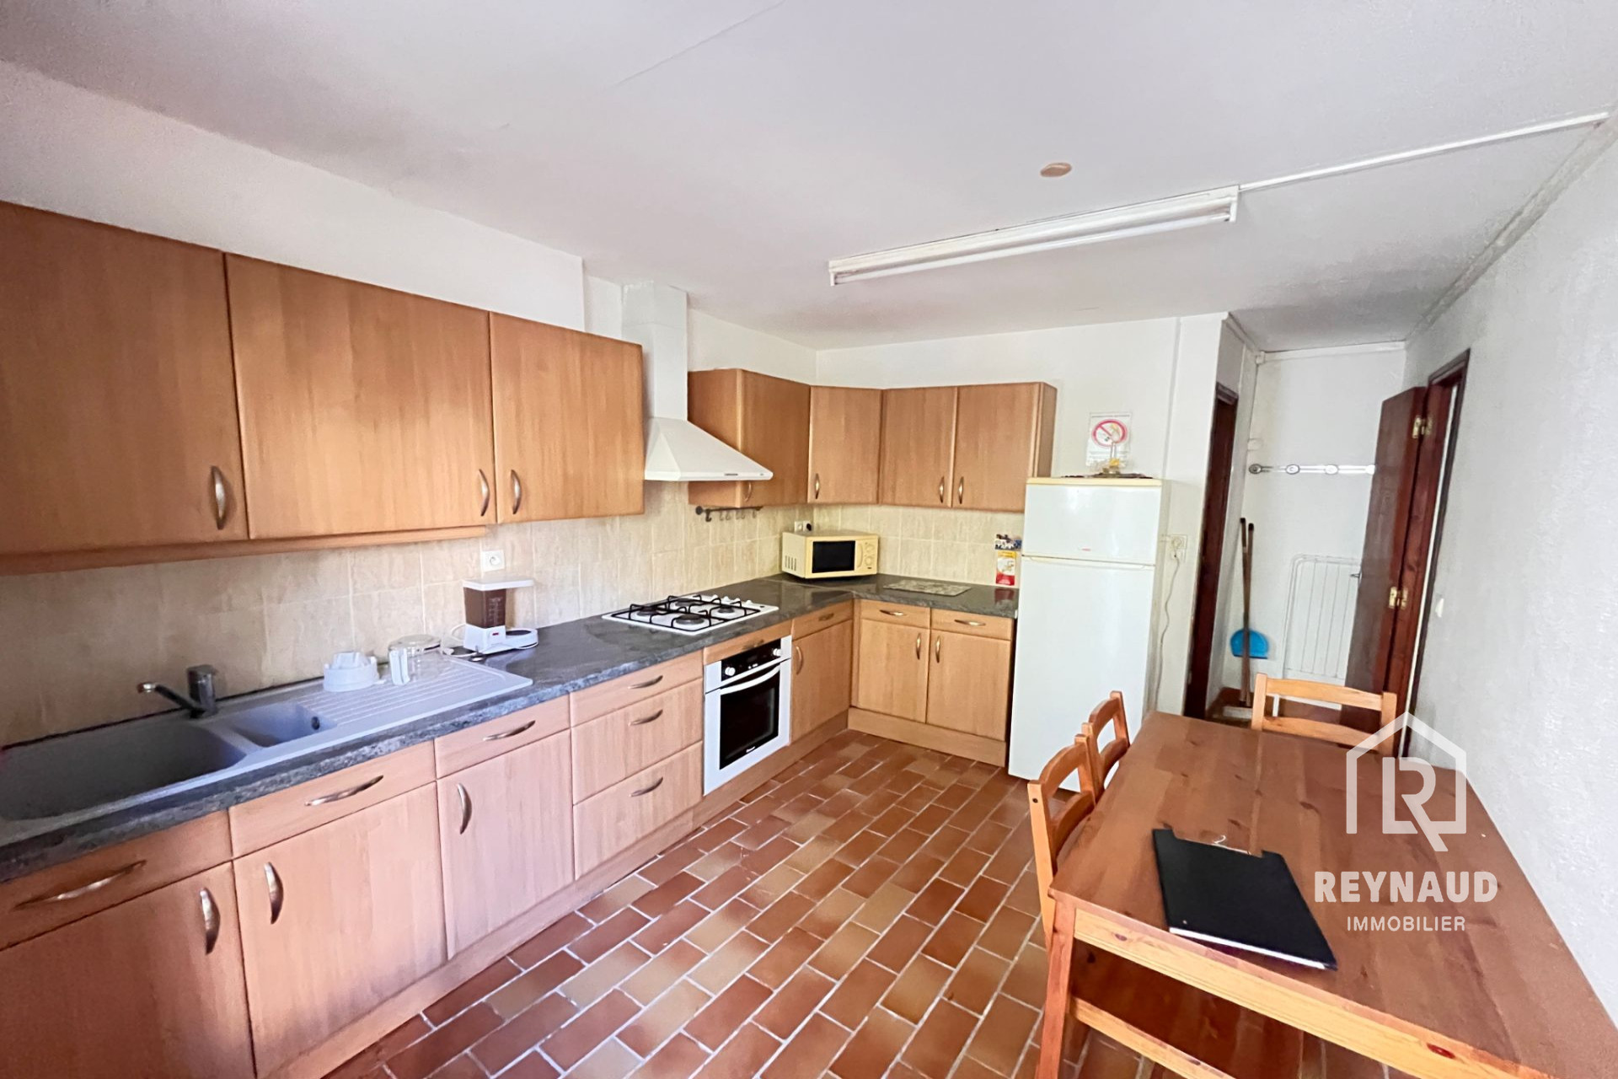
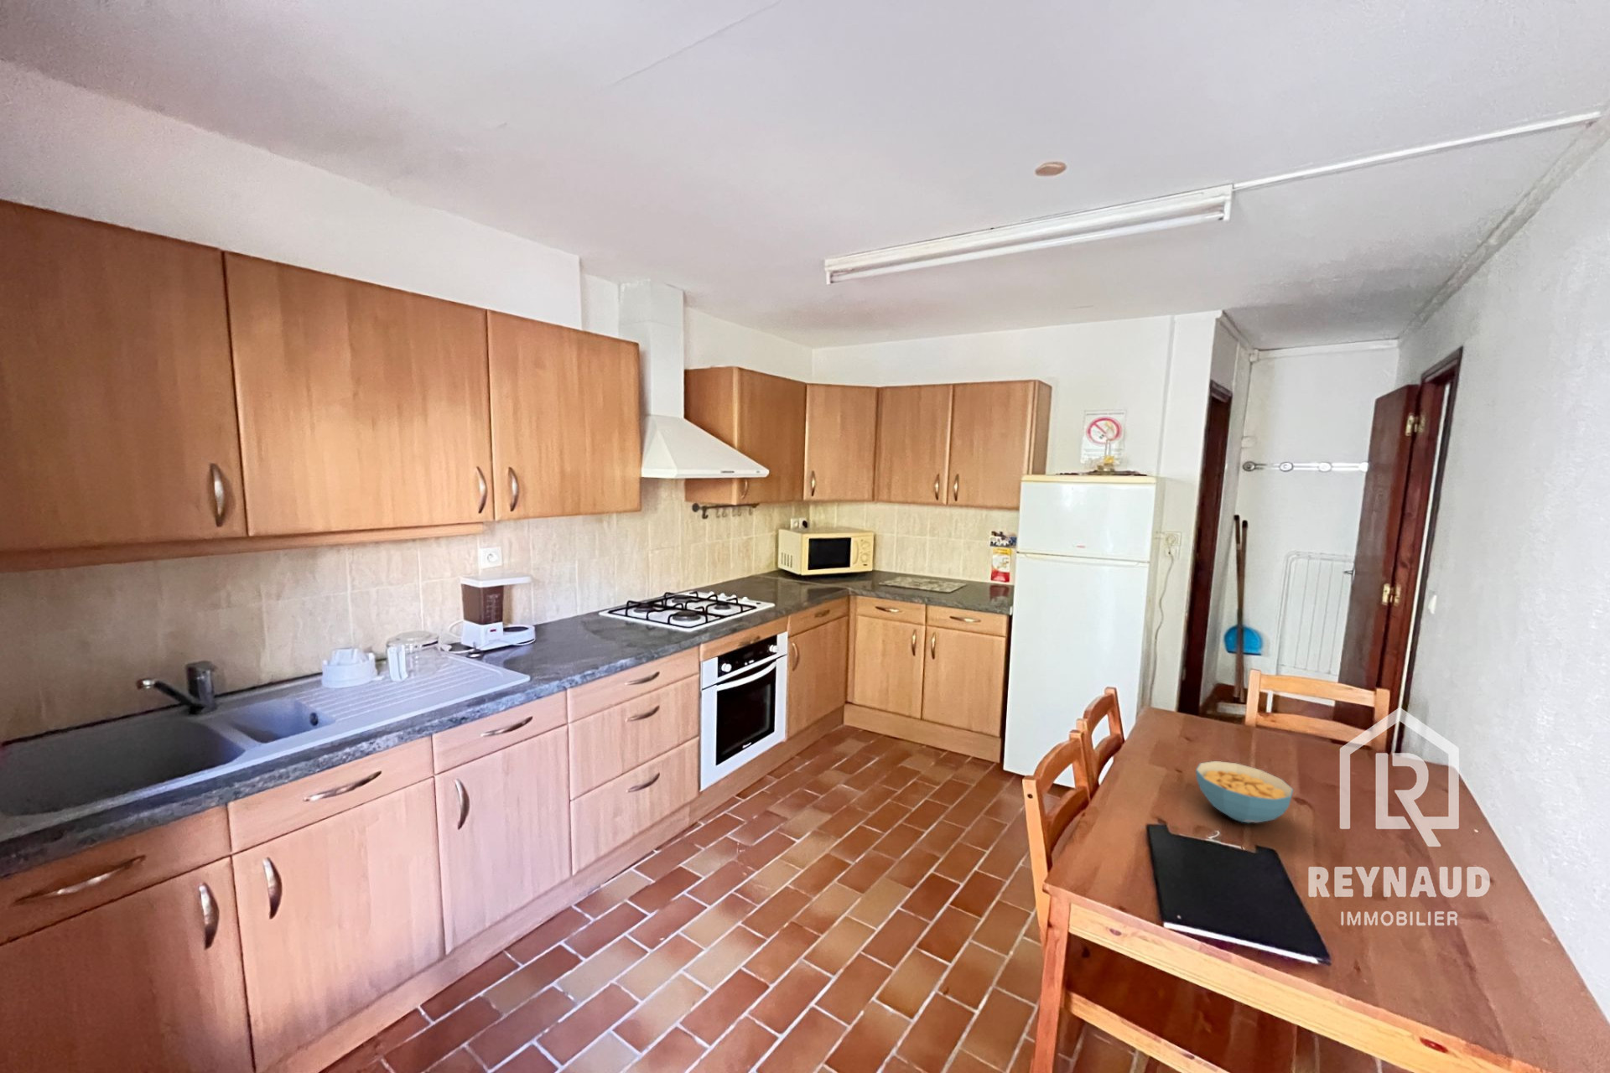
+ cereal bowl [1196,760,1294,824]
